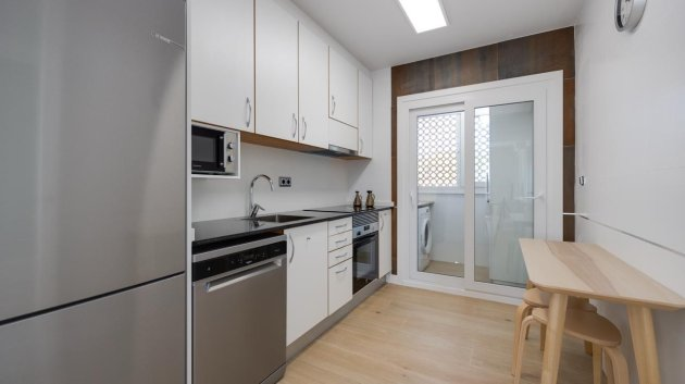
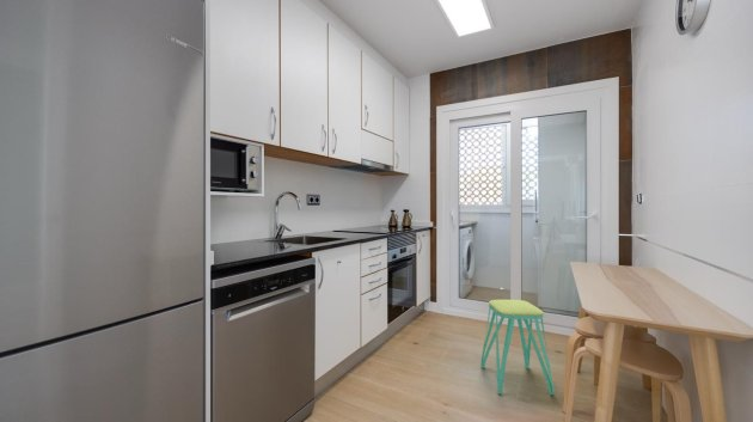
+ stool [479,299,555,396]
